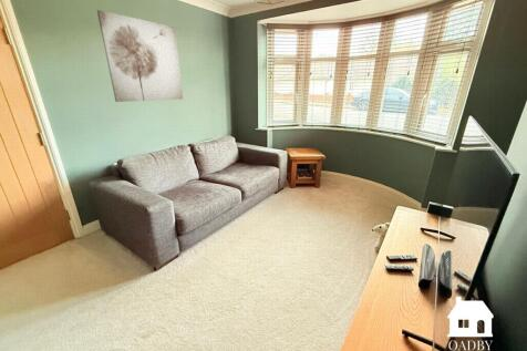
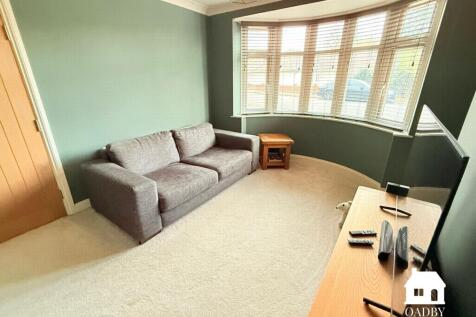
- wall art [96,9,184,103]
